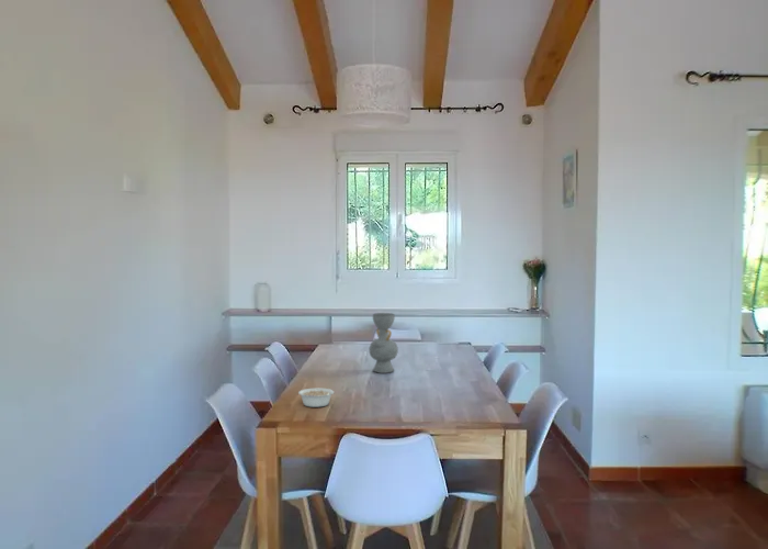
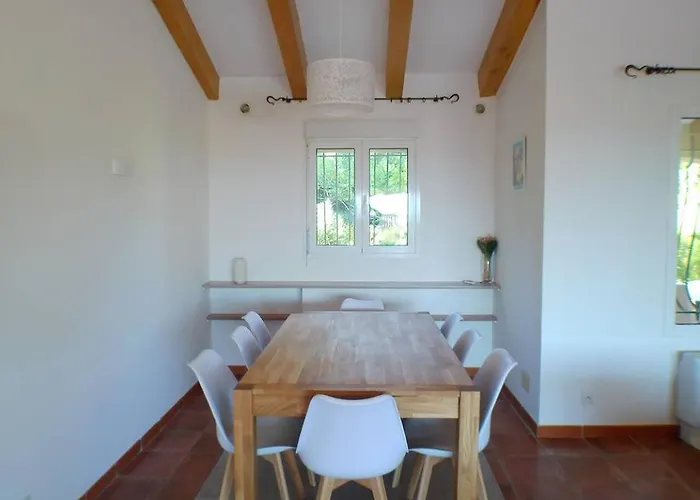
- legume [297,388,335,408]
- decorative vase [368,312,399,374]
